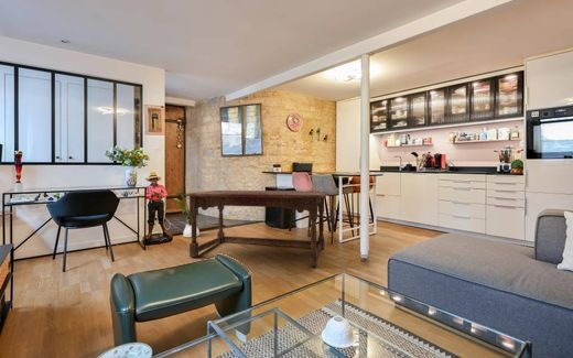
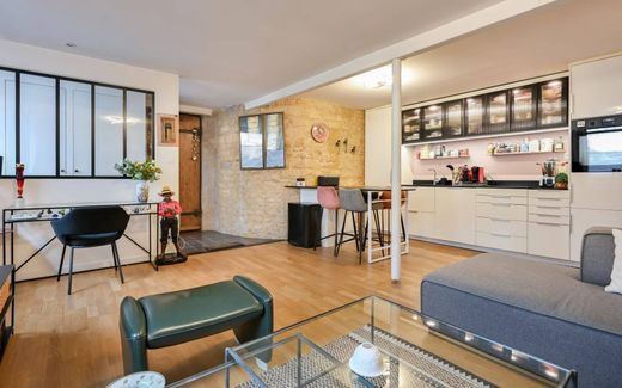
- dining table [185,189,328,268]
- house plant [172,189,204,238]
